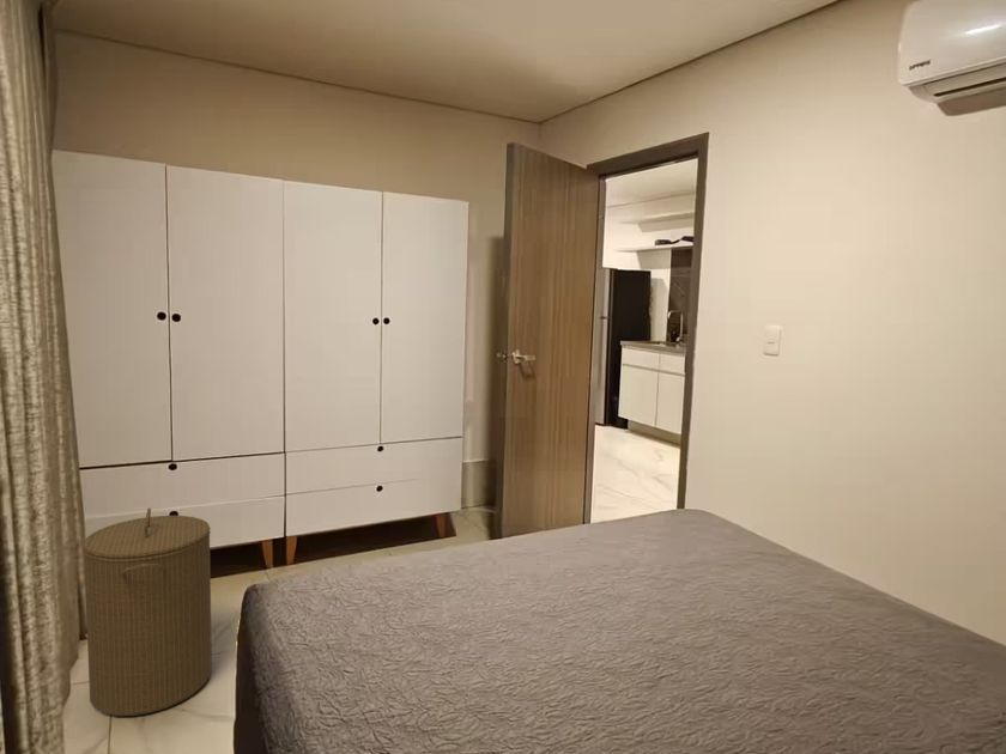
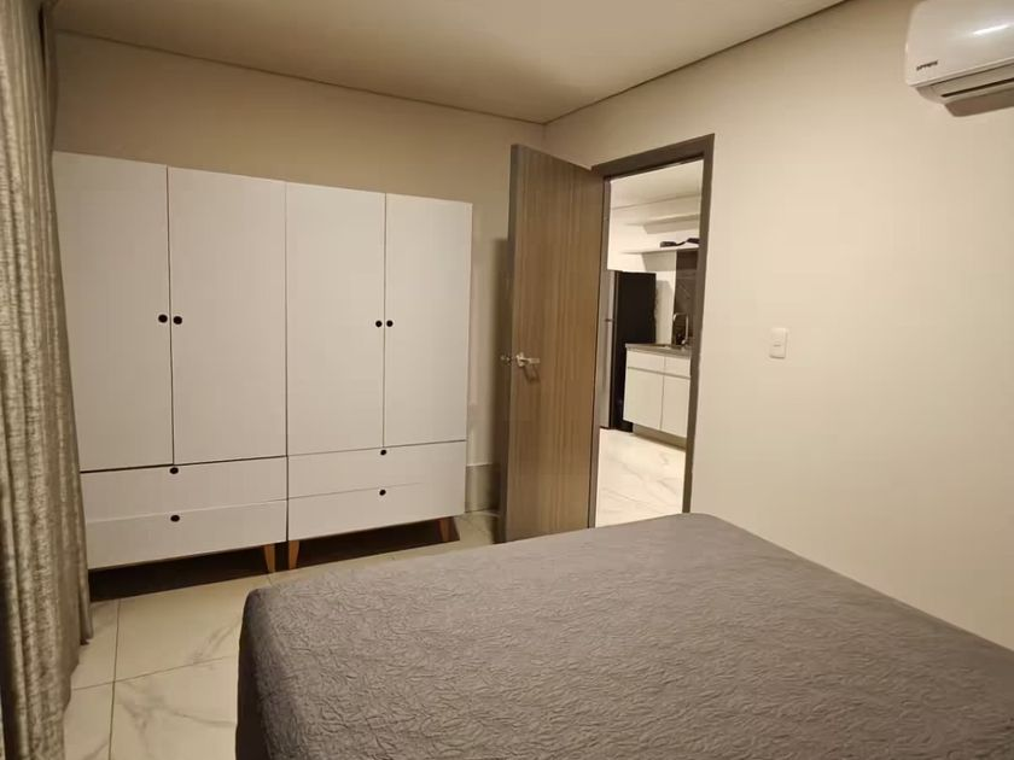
- laundry hamper [81,506,213,717]
